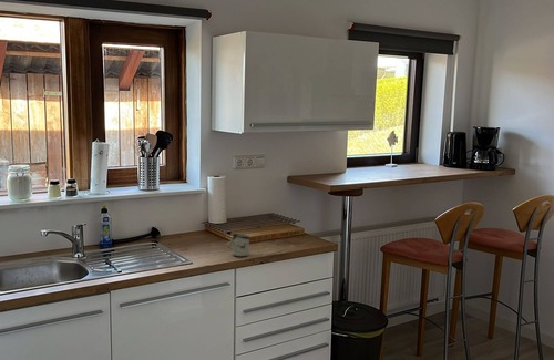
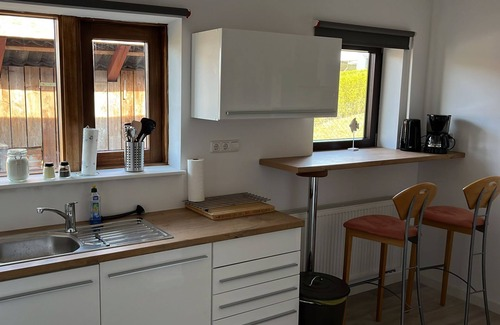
- cup [226,233,250,258]
